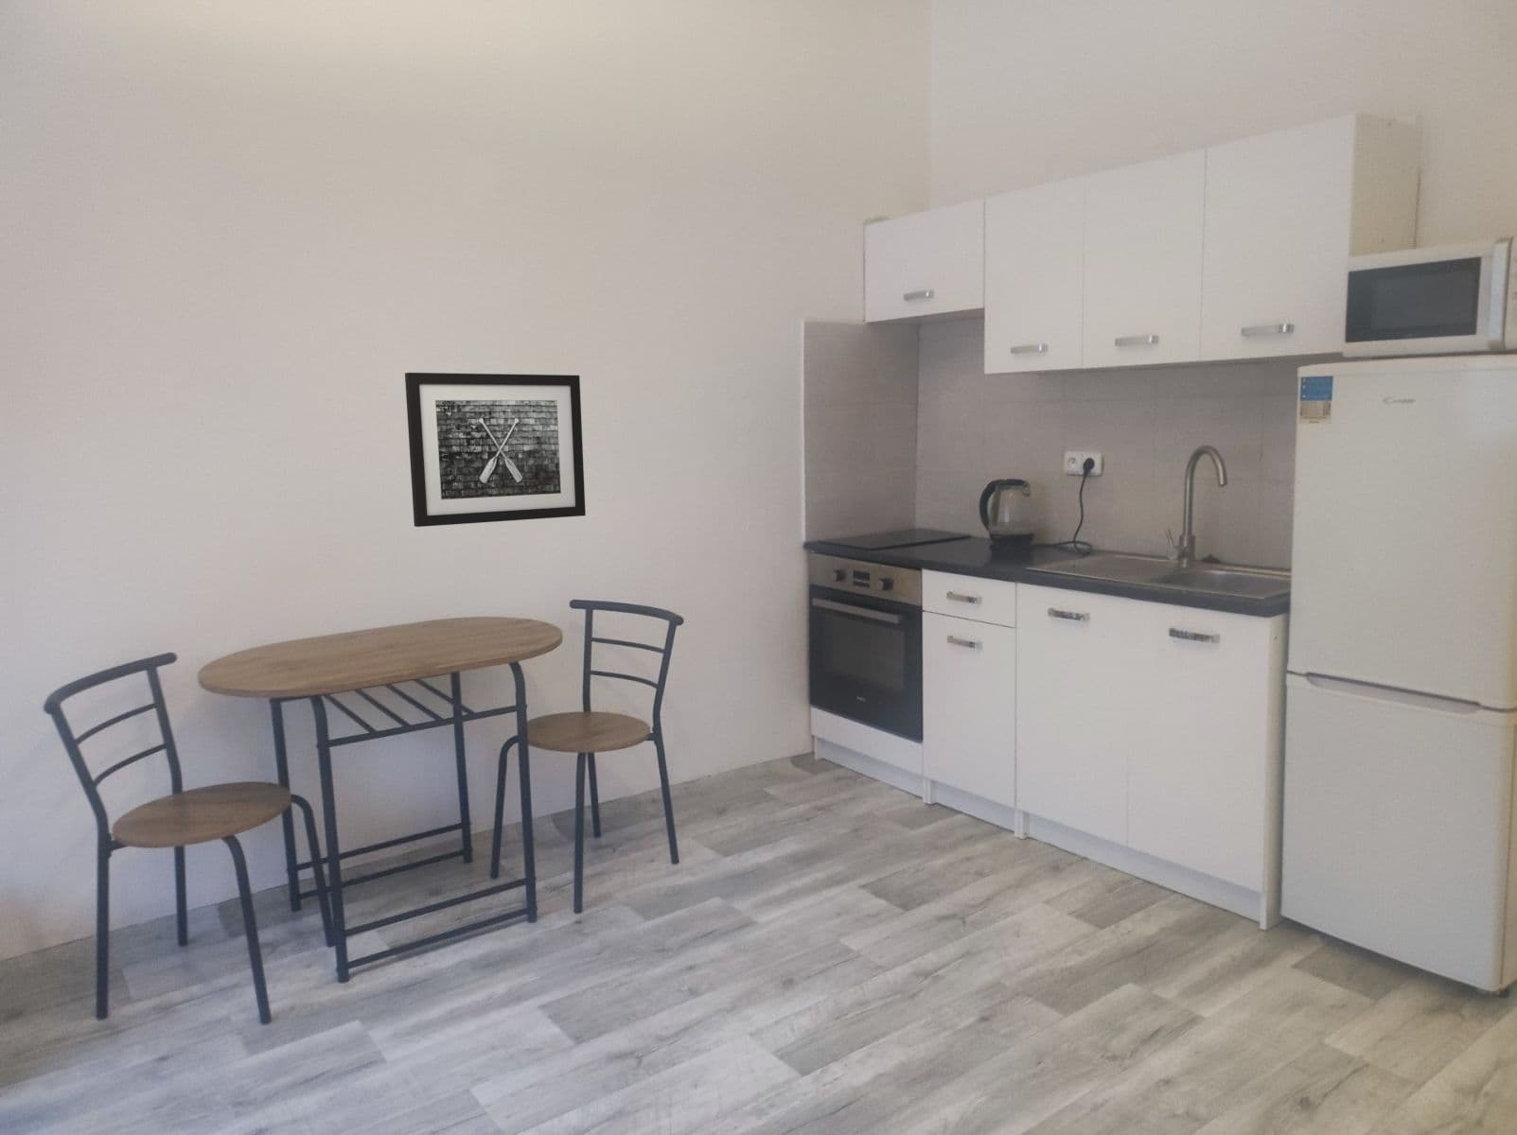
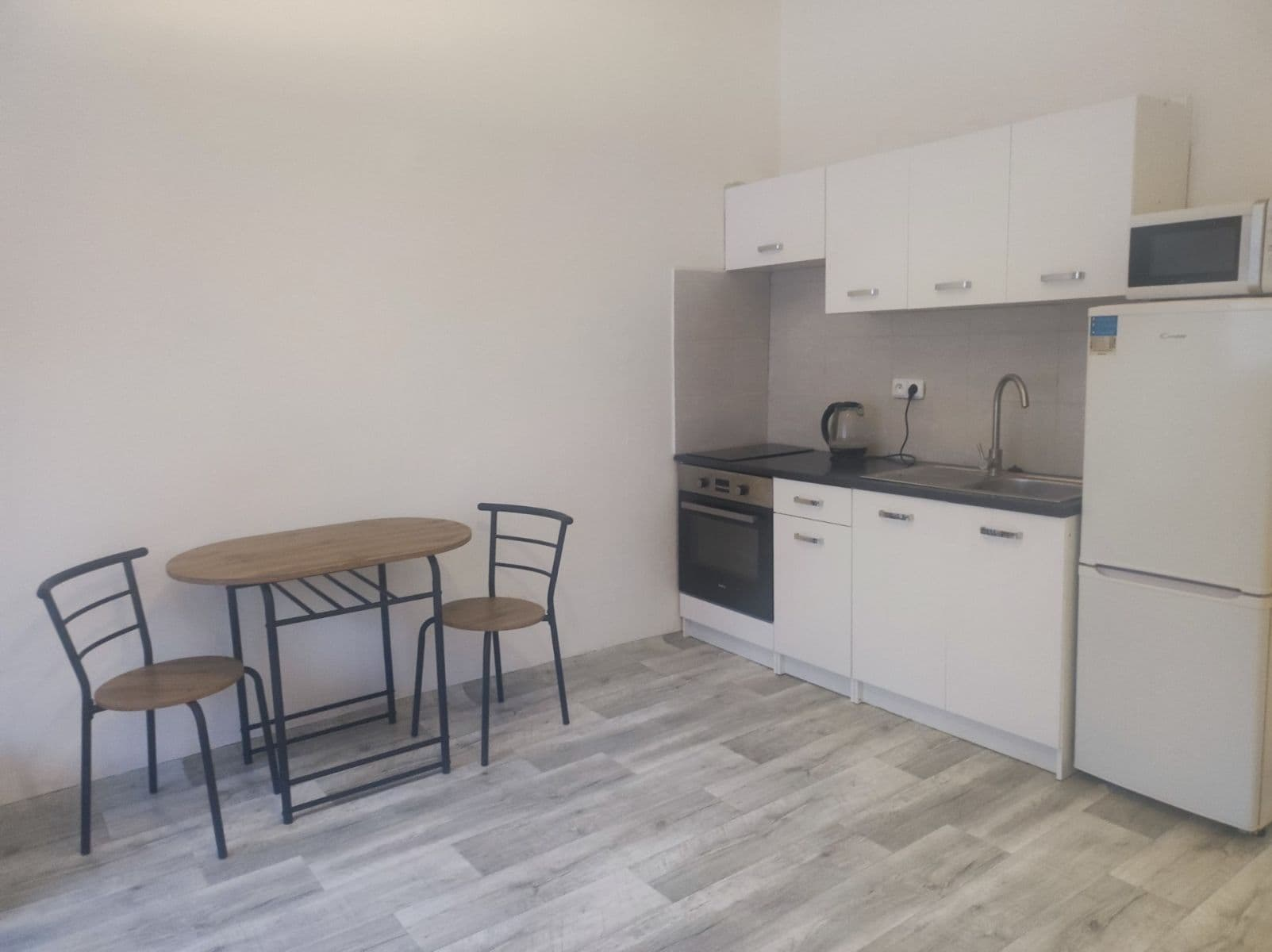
- wall art [404,372,587,528]
